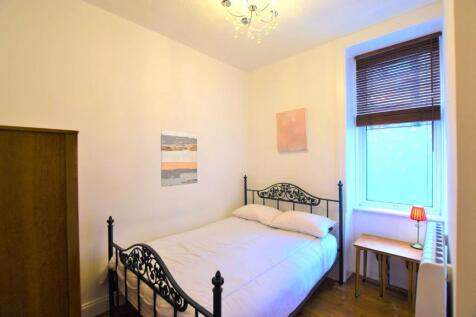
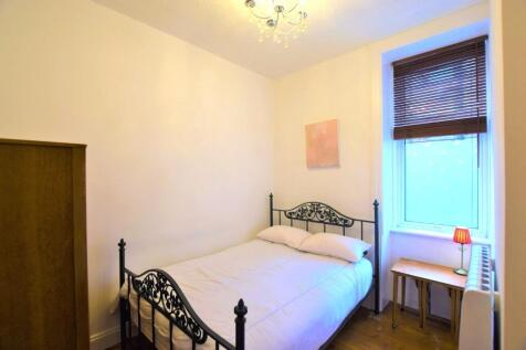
- wall art [160,129,198,188]
